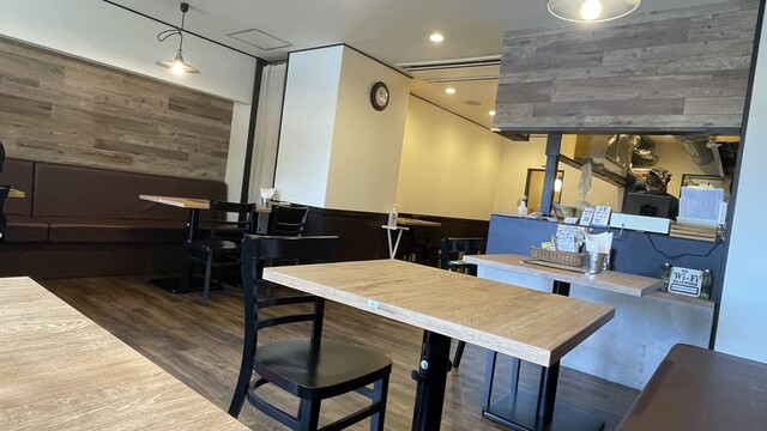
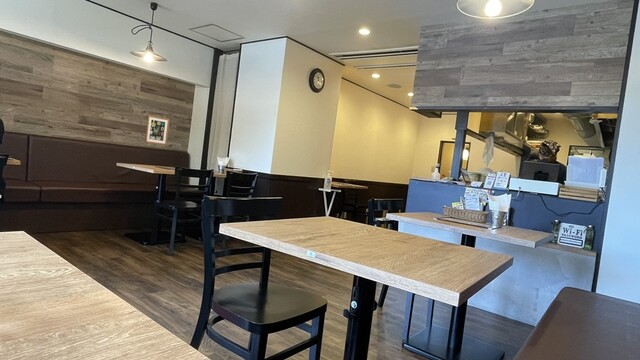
+ wall art [144,114,170,146]
